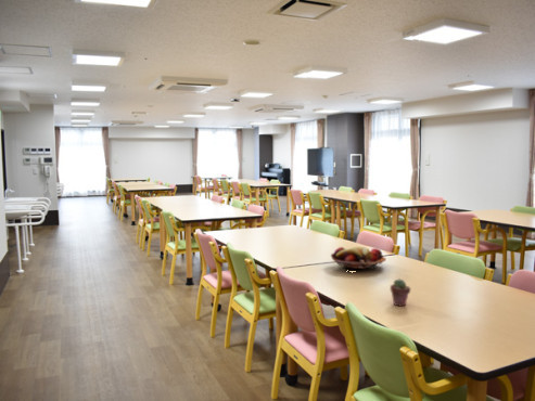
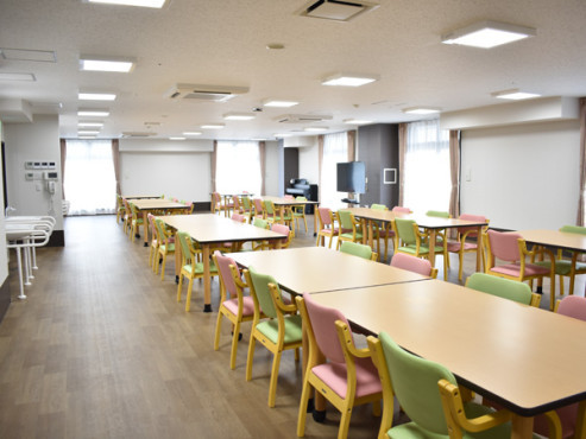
- fruit basket [330,246,387,272]
- potted succulent [390,279,411,307]
